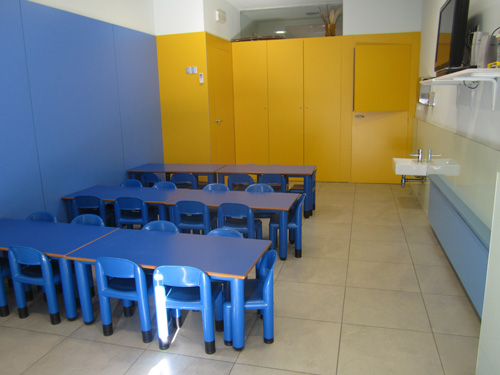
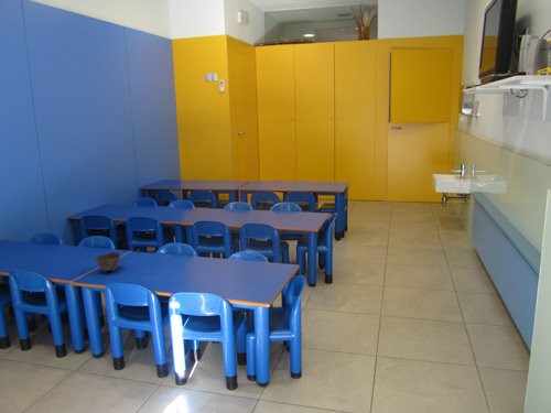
+ bowl [94,251,122,274]
